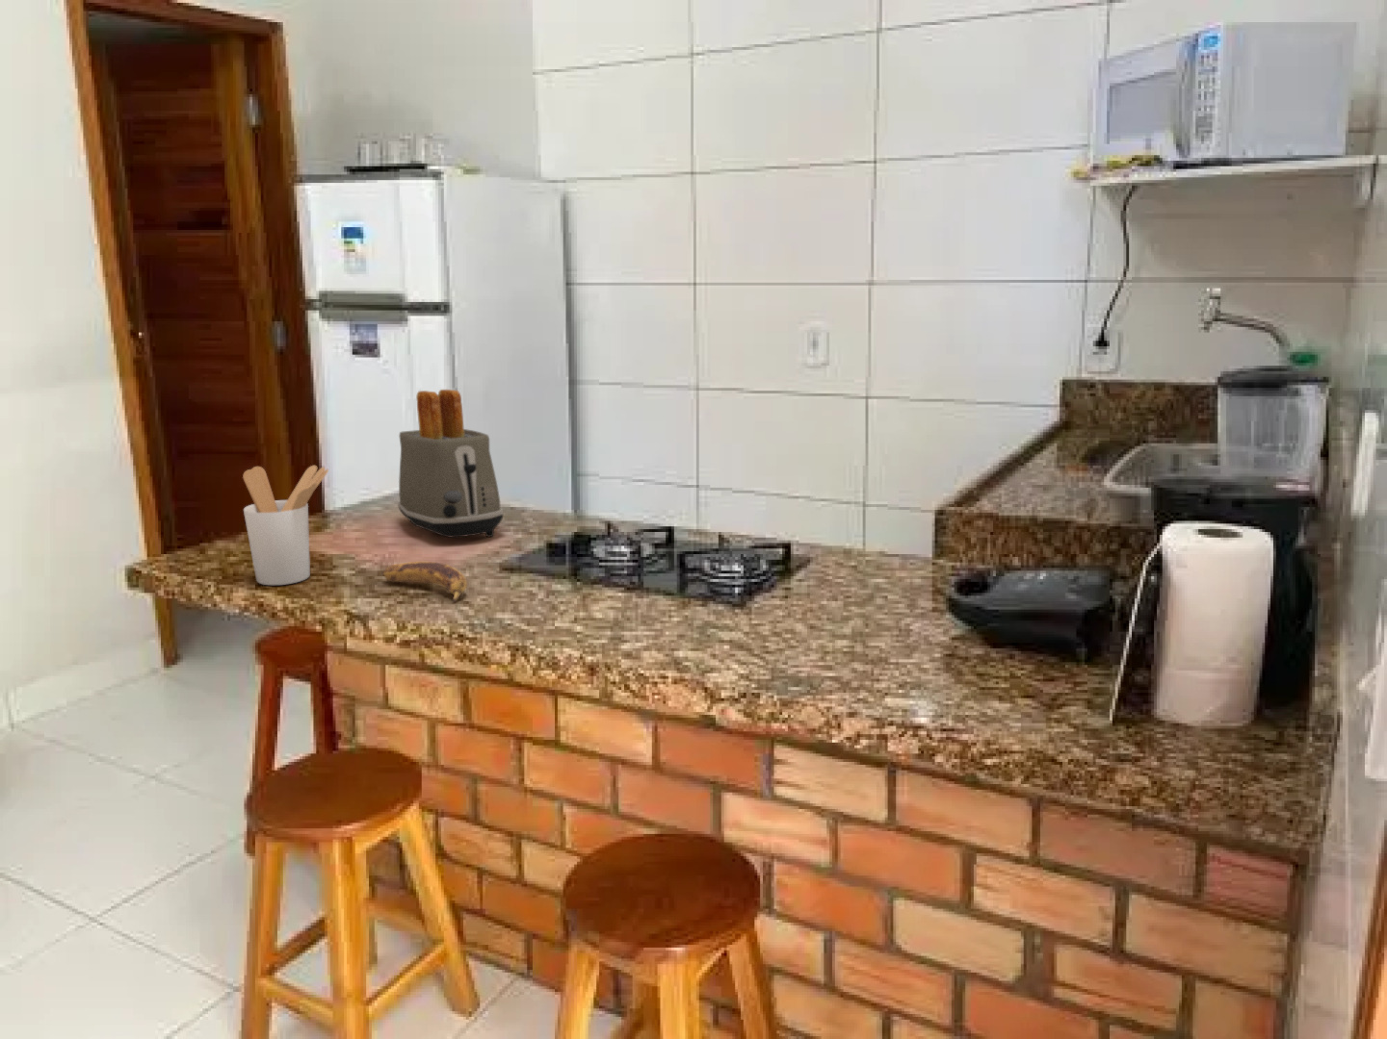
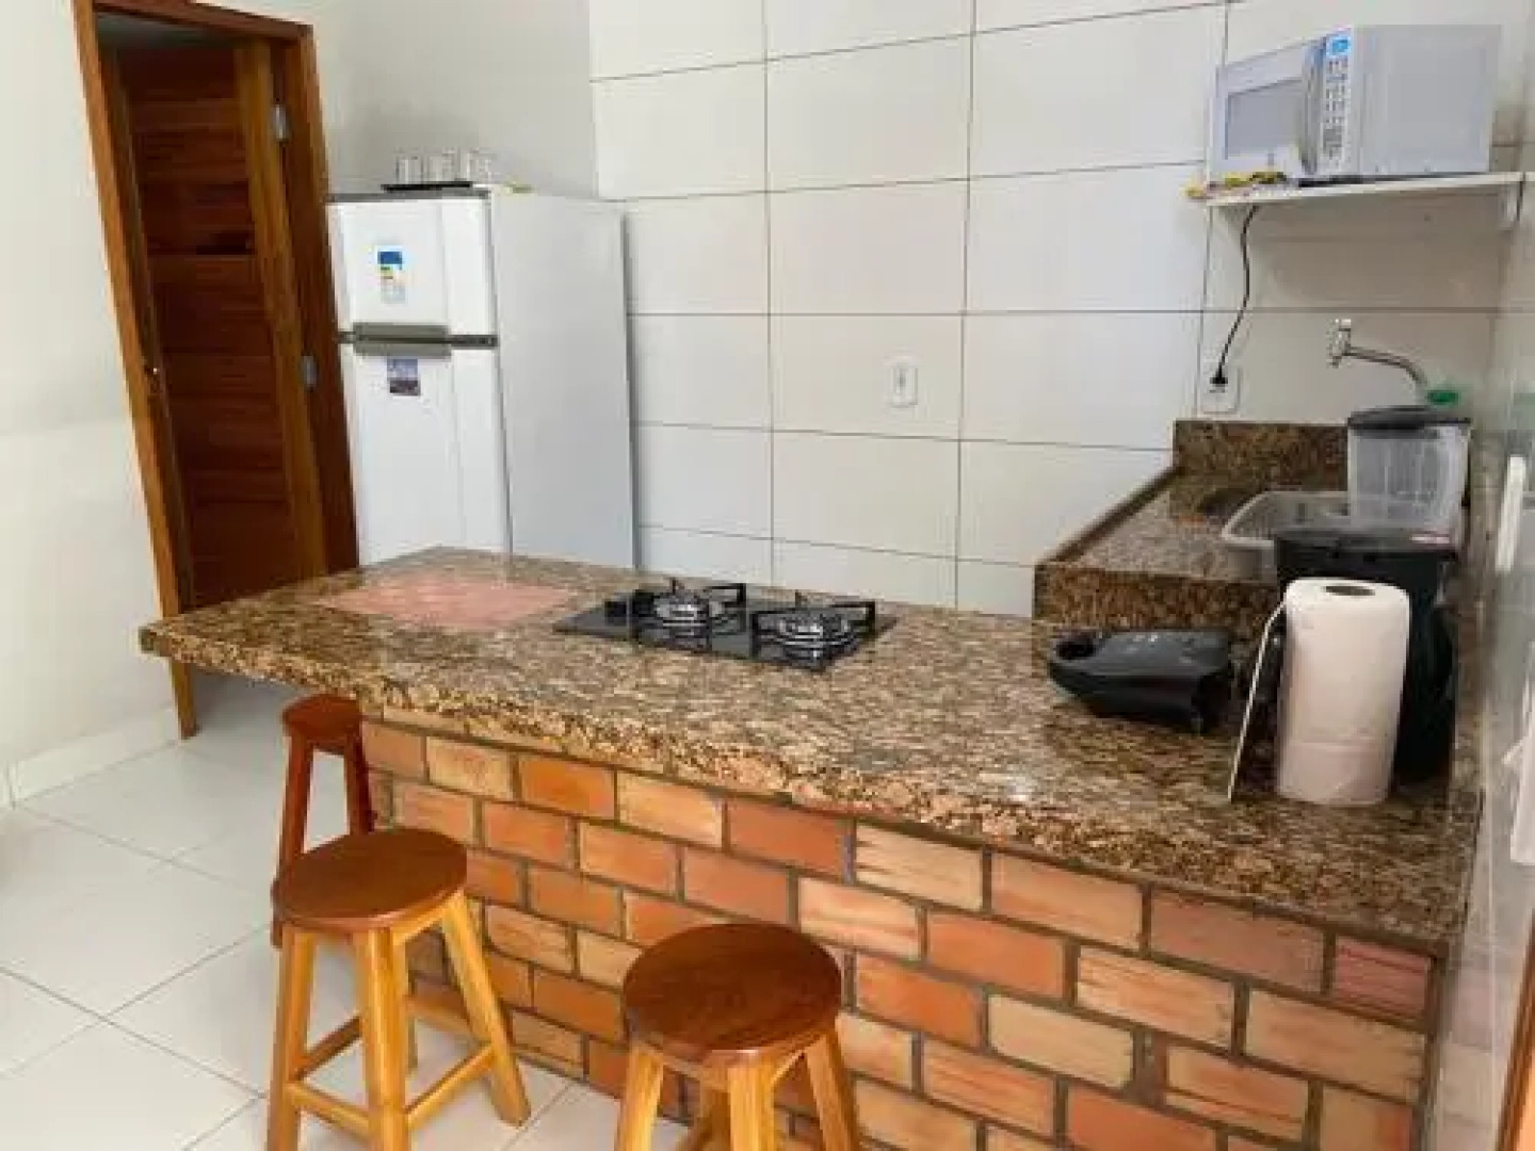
- toaster [396,389,505,539]
- utensil holder [241,465,330,586]
- banana [381,561,469,604]
